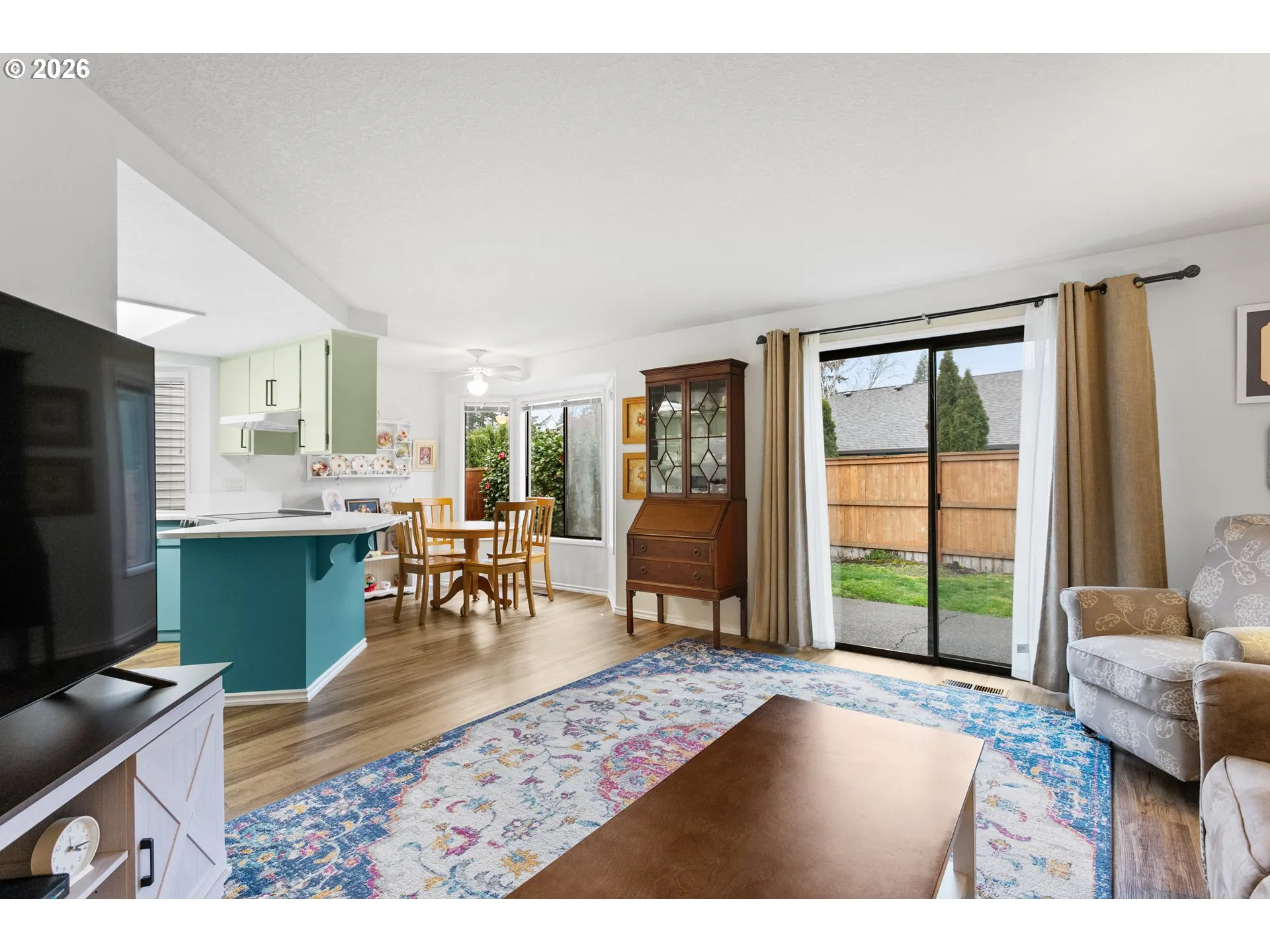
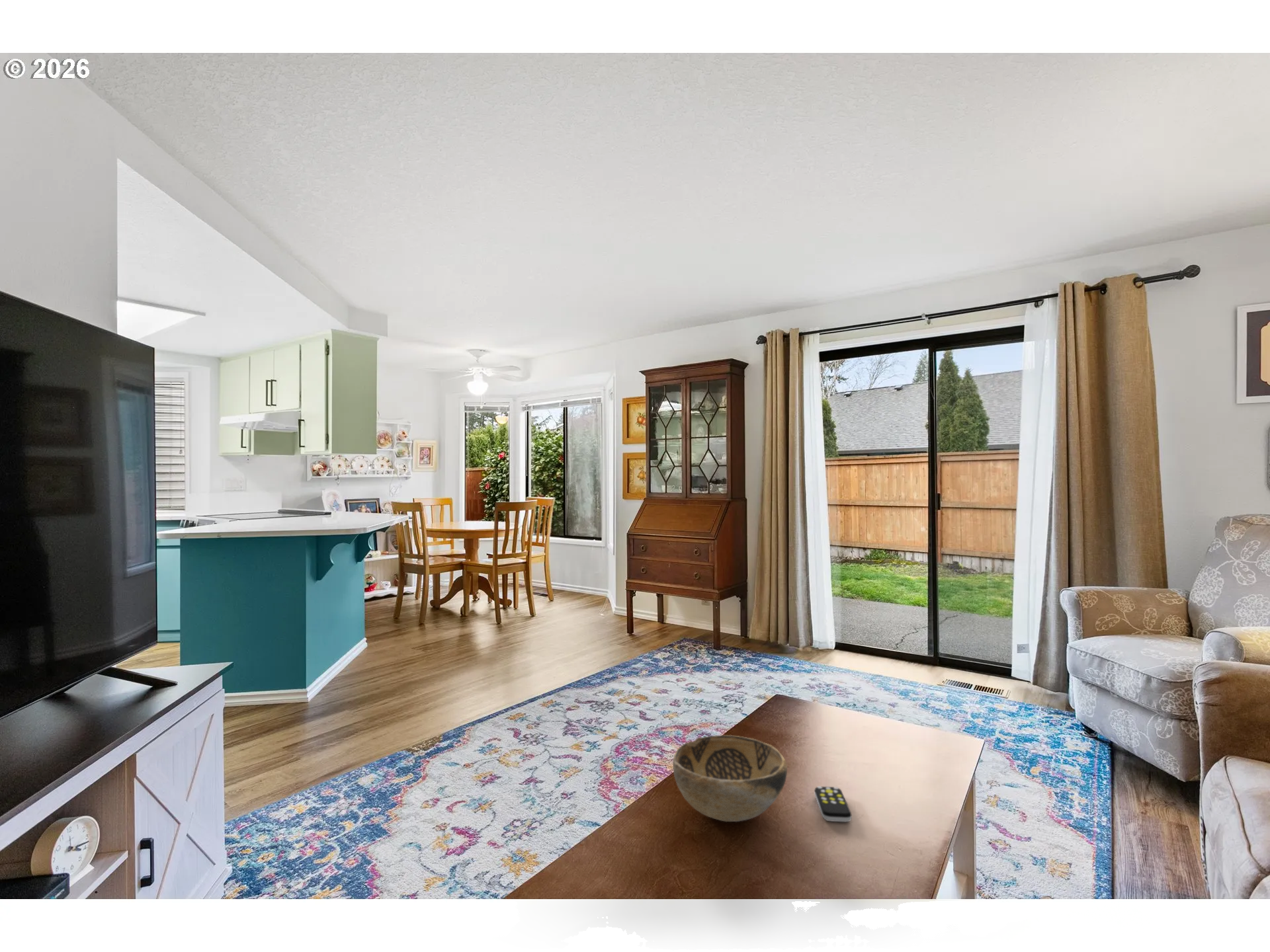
+ decorative bowl [672,734,788,822]
+ remote control [814,785,853,822]
